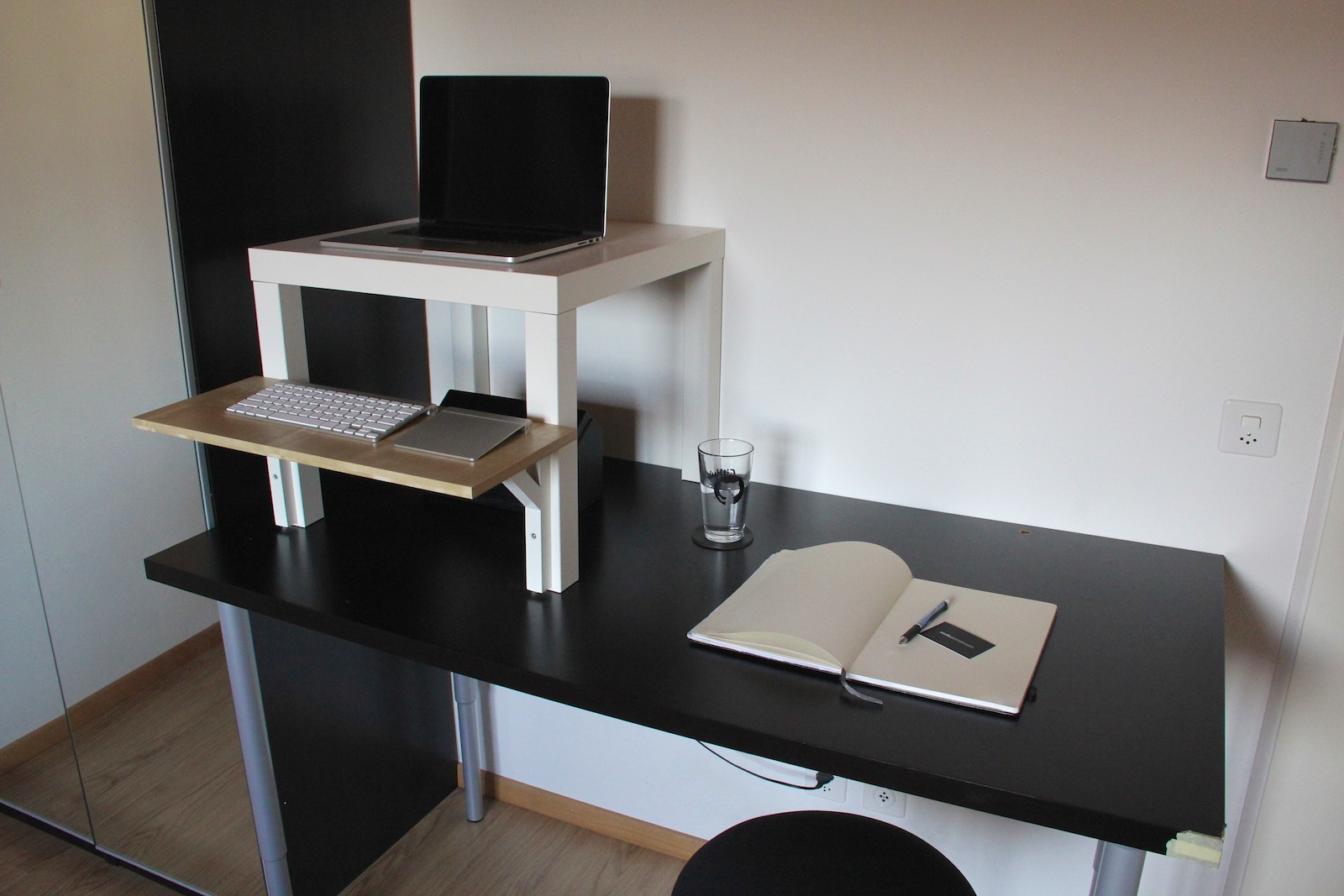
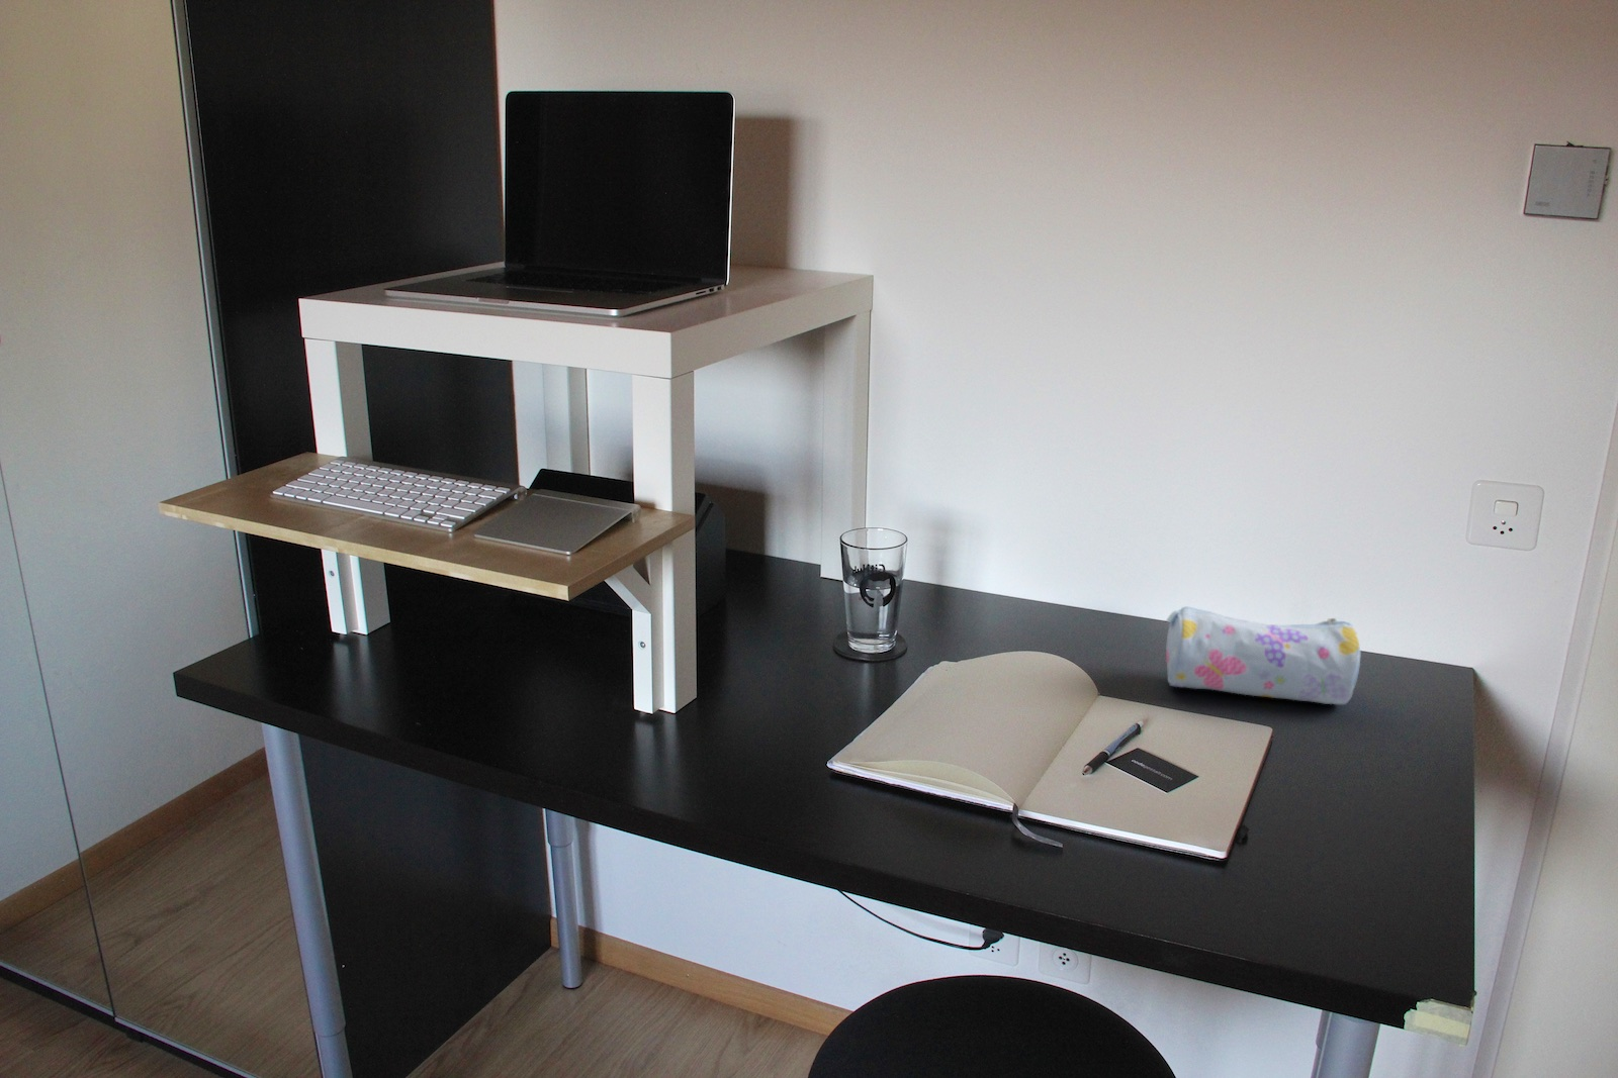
+ pencil case [1165,605,1362,705]
